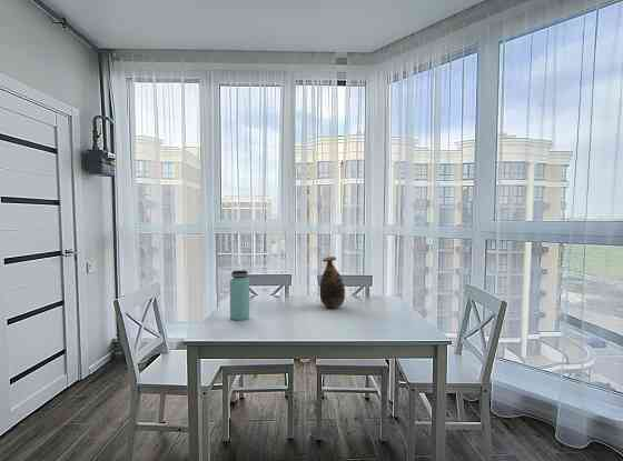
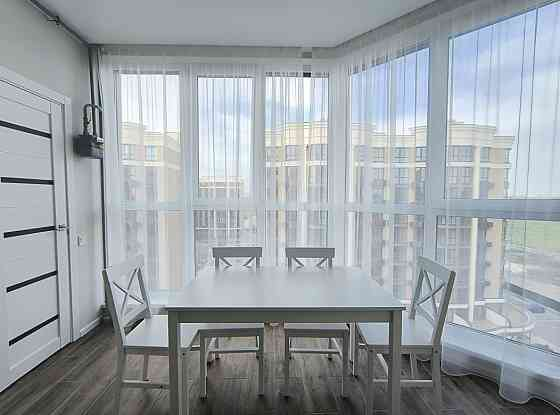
- vase [318,255,346,309]
- bottle [229,269,250,321]
